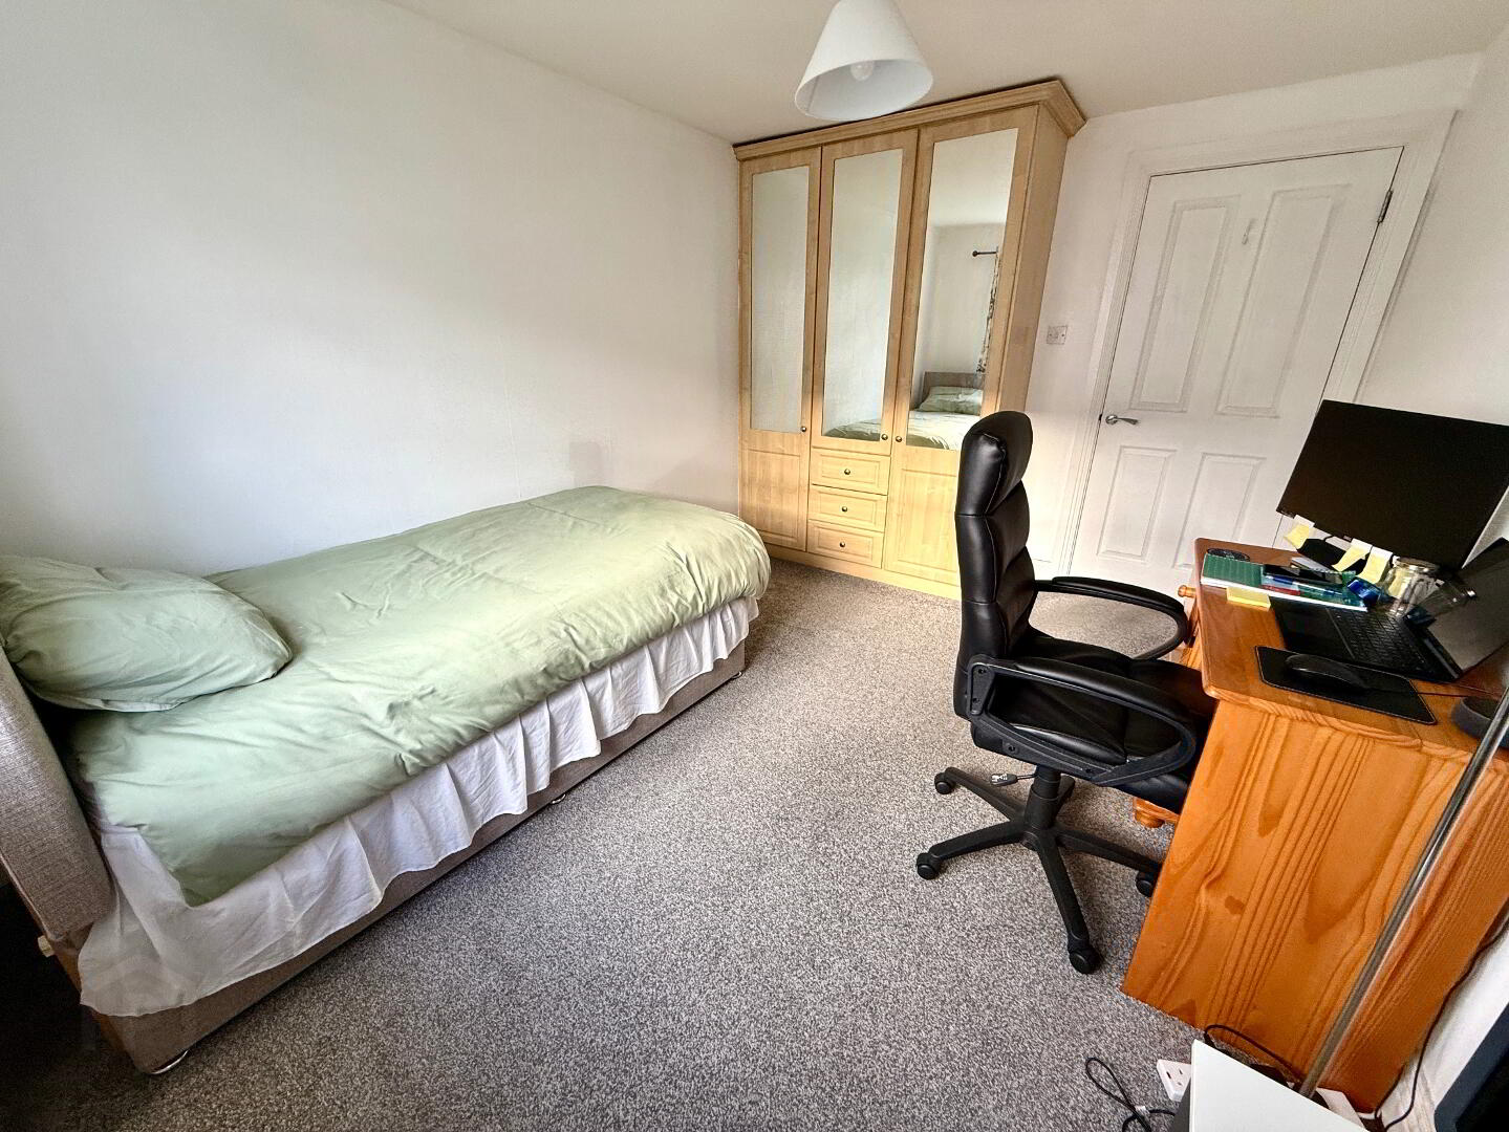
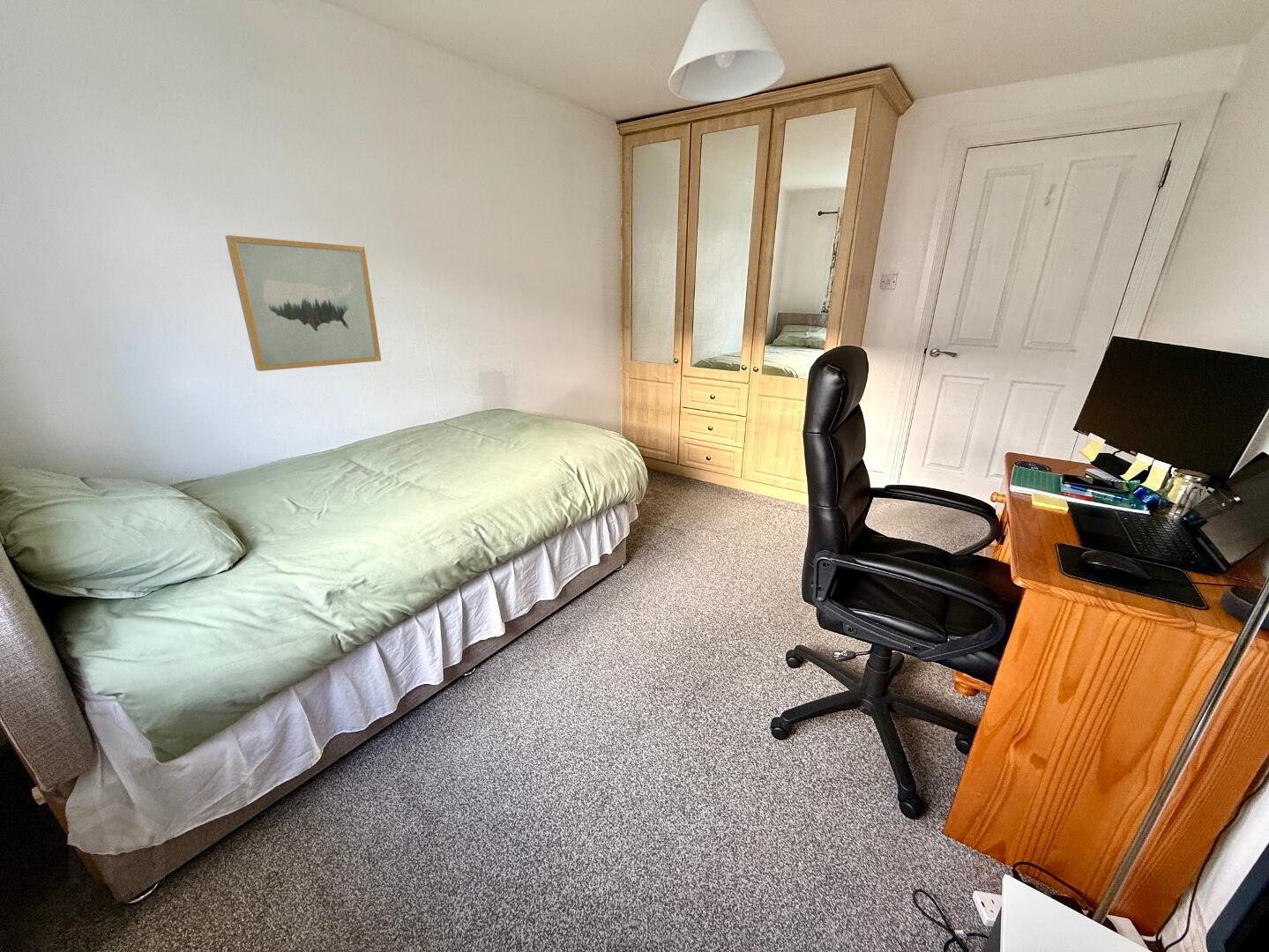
+ wall art [225,234,382,372]
